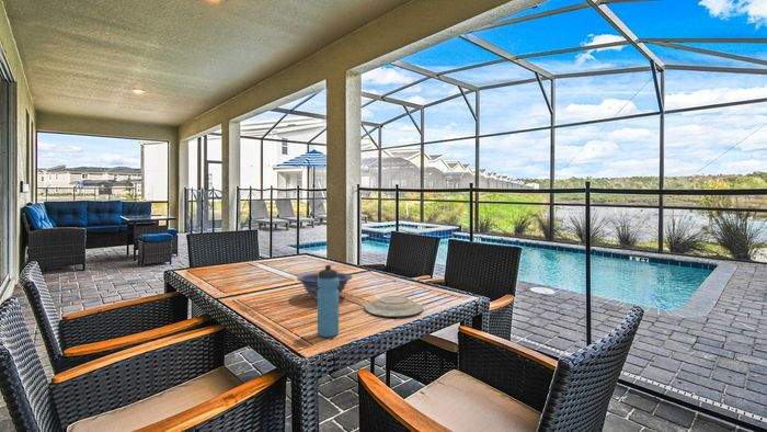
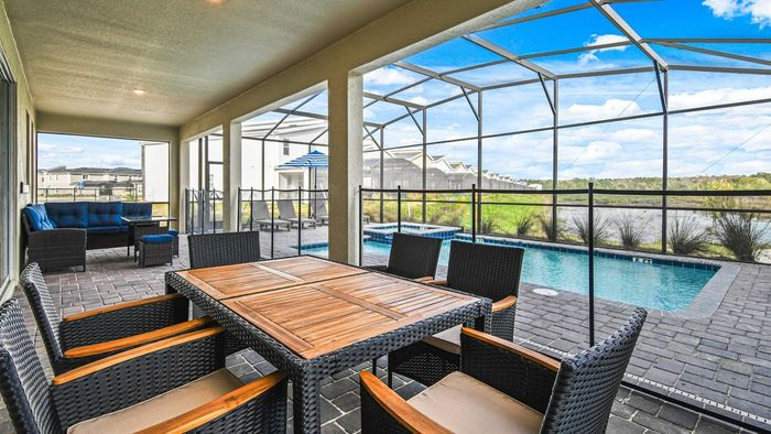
- plate [364,295,424,318]
- water bottle [317,264,340,338]
- decorative bowl [296,272,353,300]
